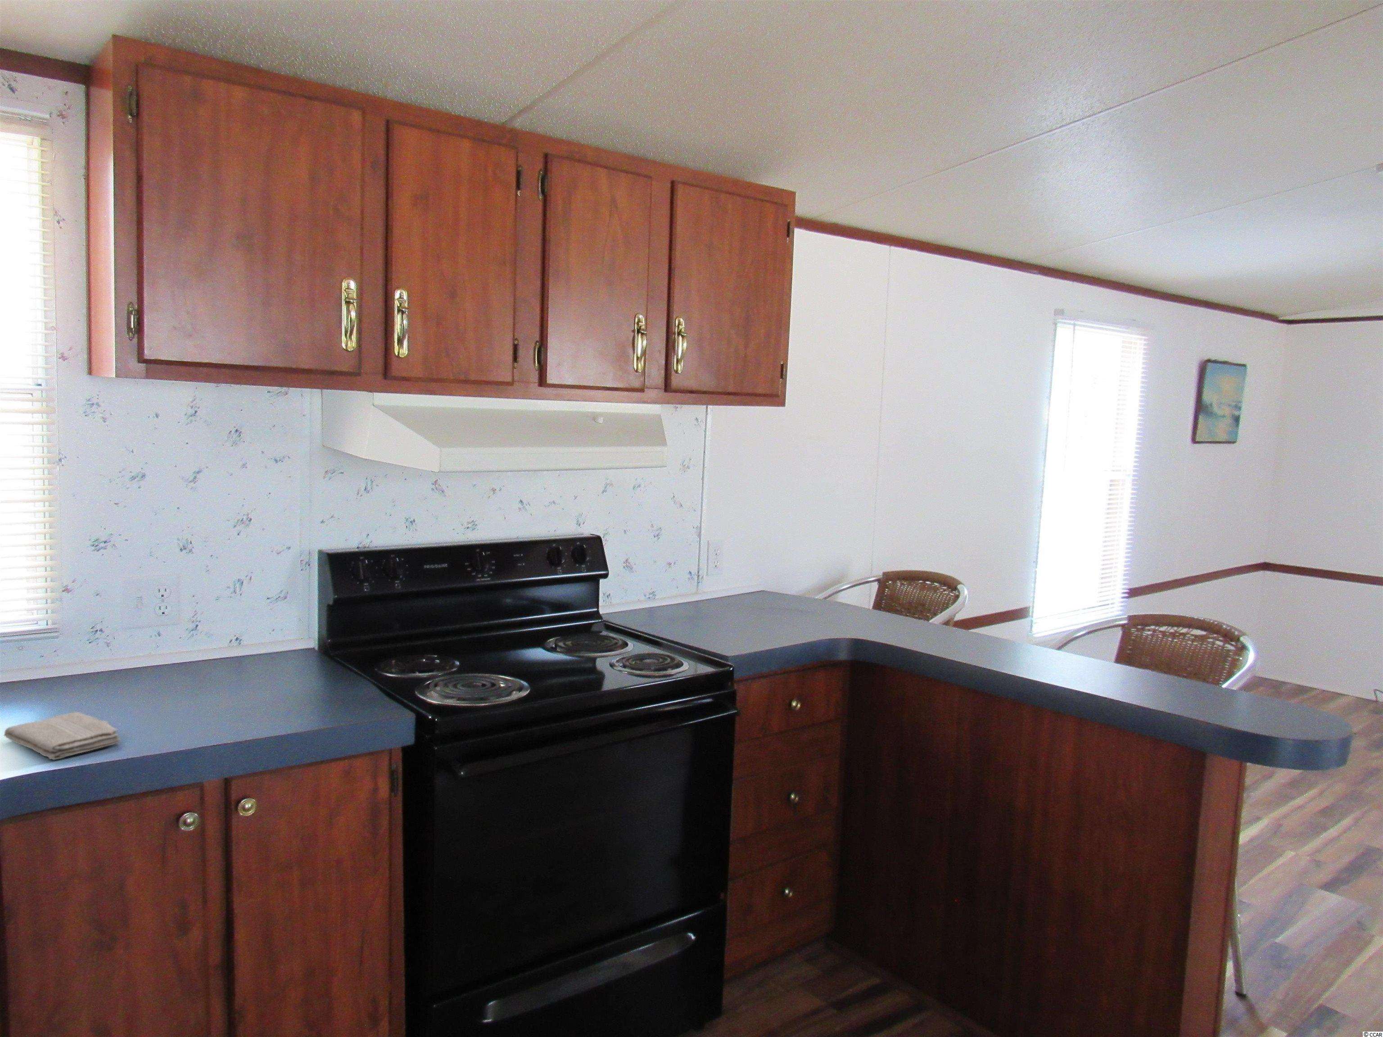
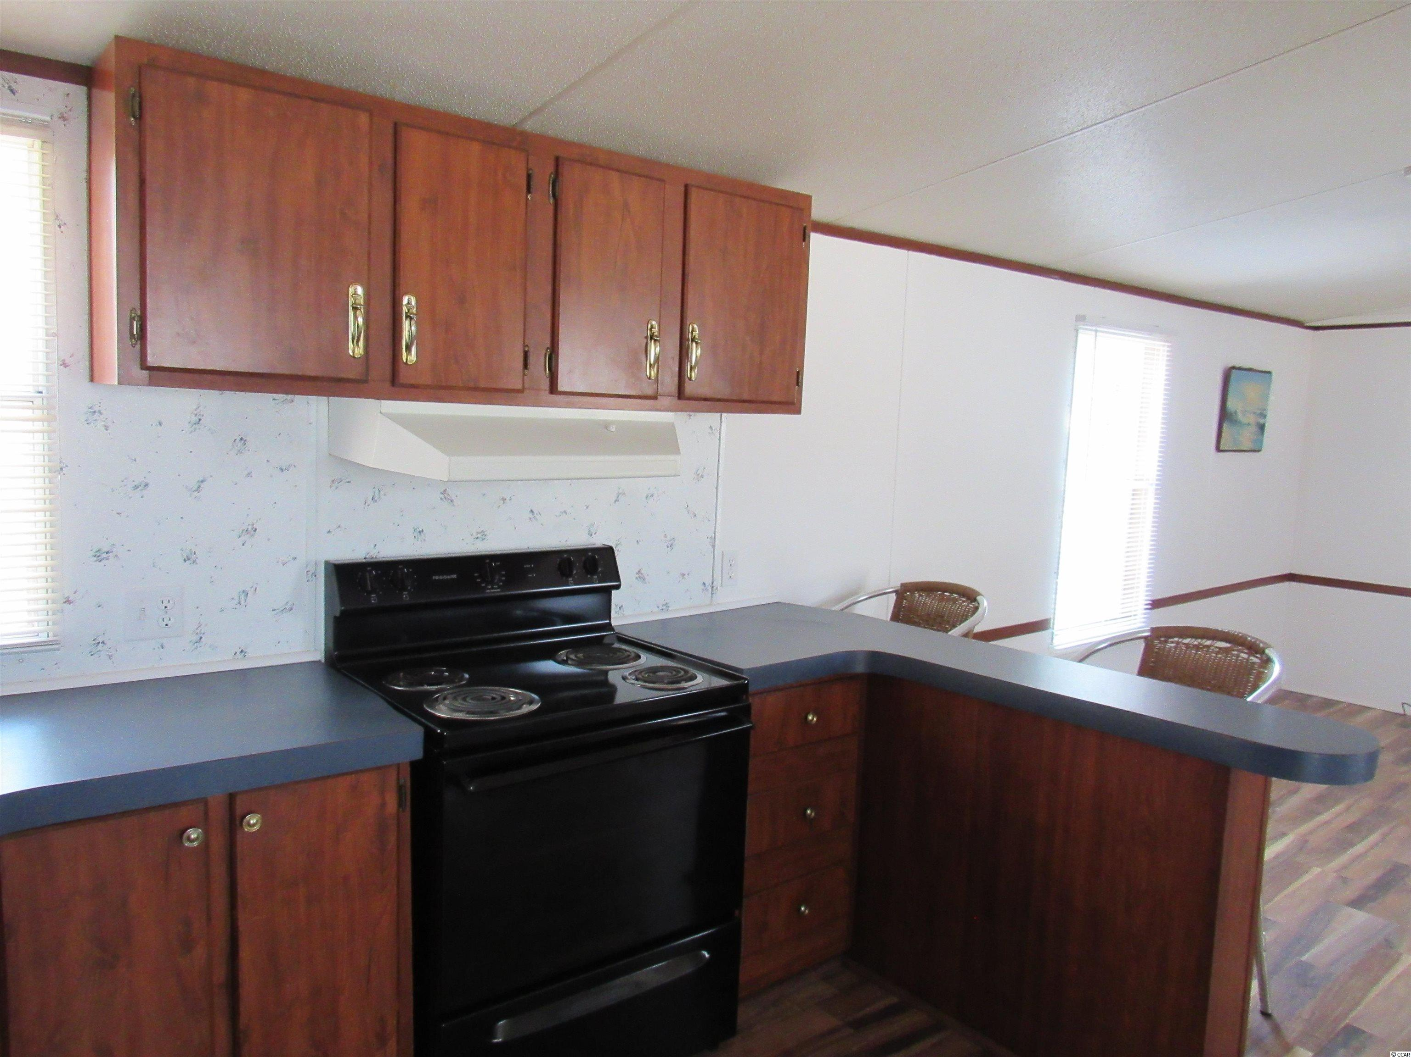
- washcloth [3,711,121,760]
